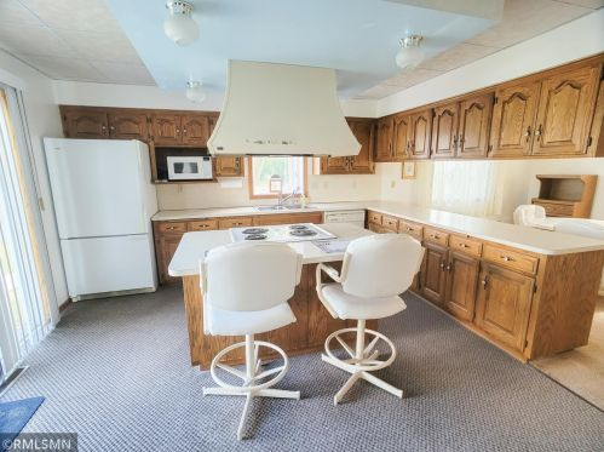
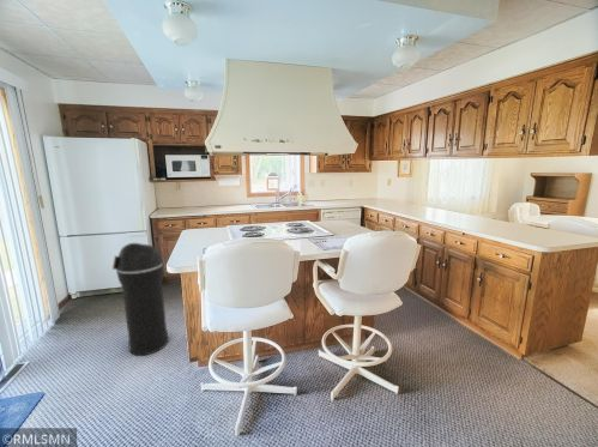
+ trash can [110,242,170,357]
